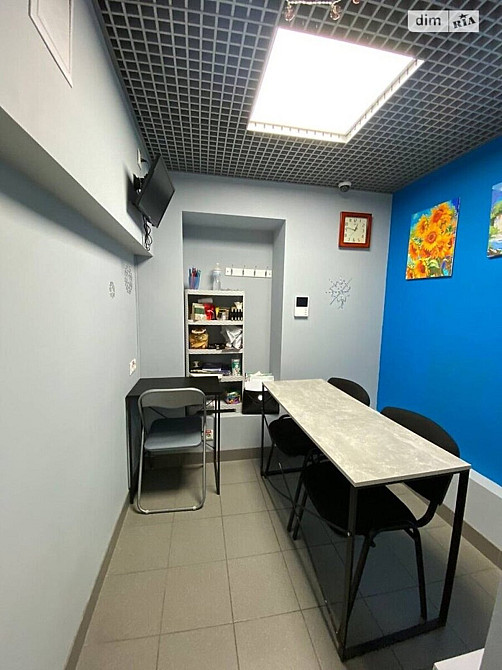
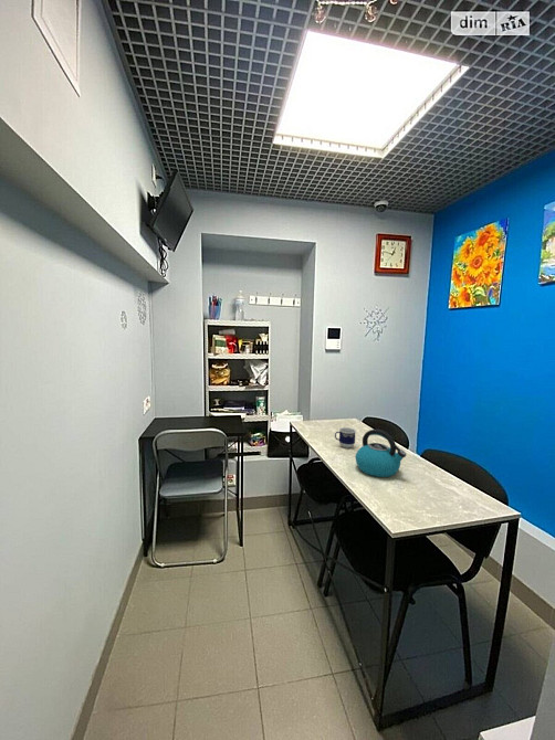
+ kettle [355,429,407,478]
+ cup [334,426,357,450]
